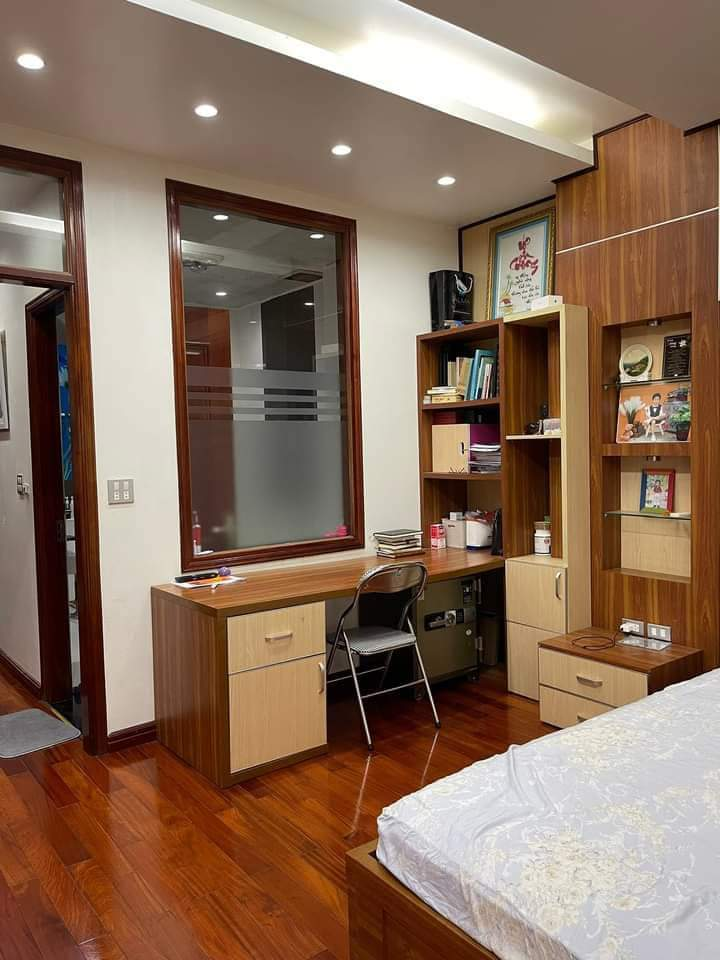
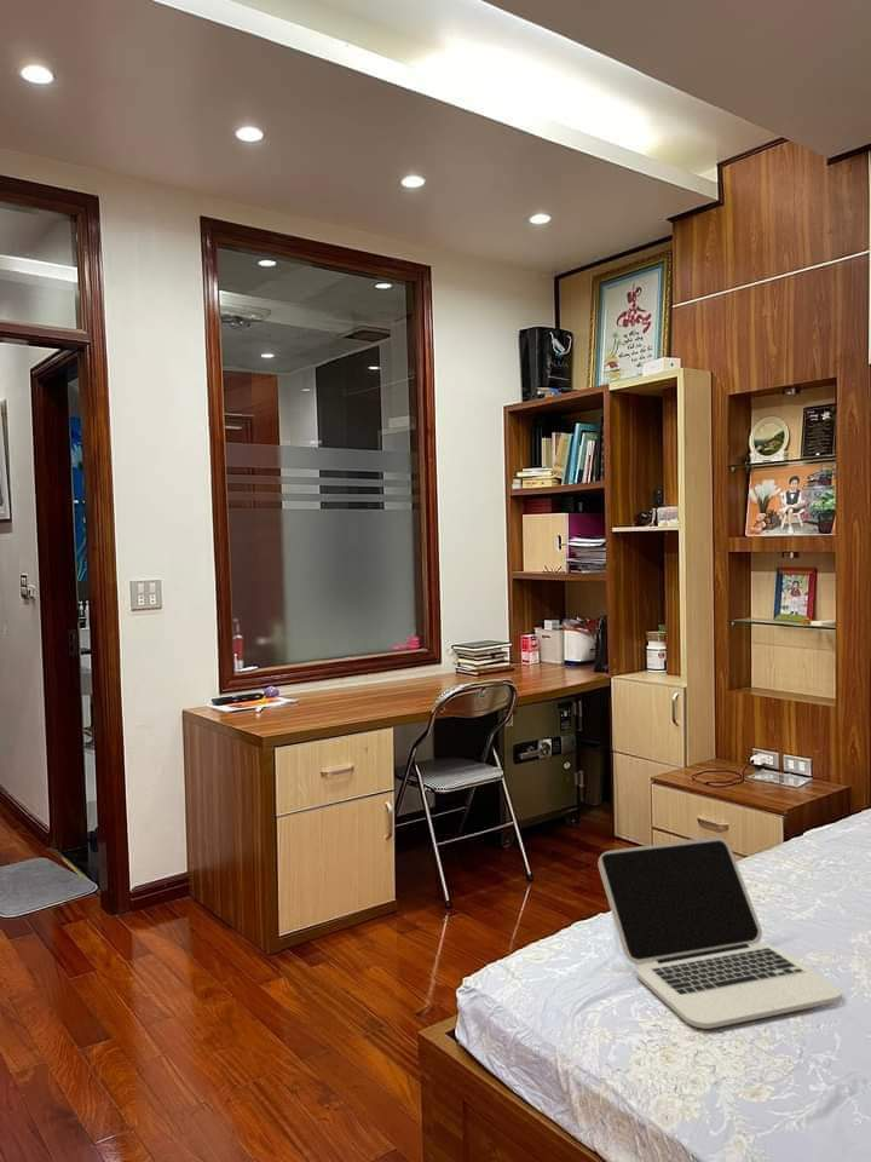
+ laptop [598,835,843,1030]
